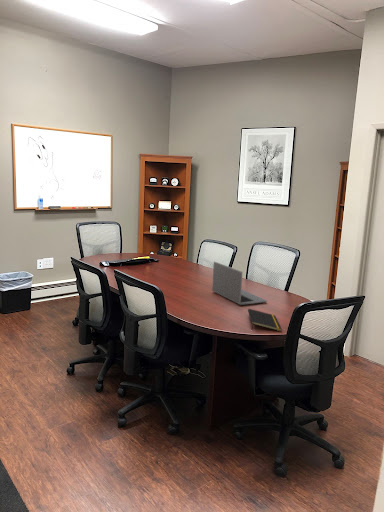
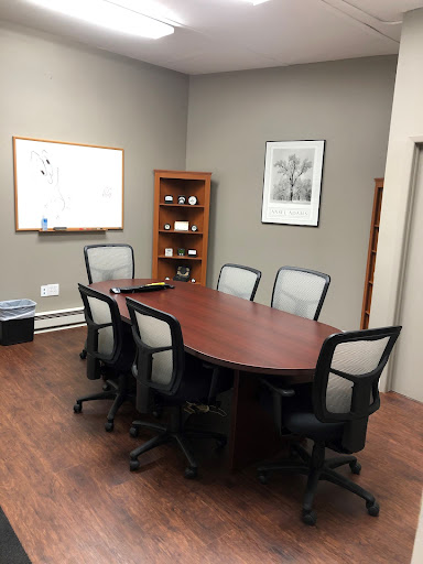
- notepad [247,308,282,332]
- laptop [211,261,268,306]
